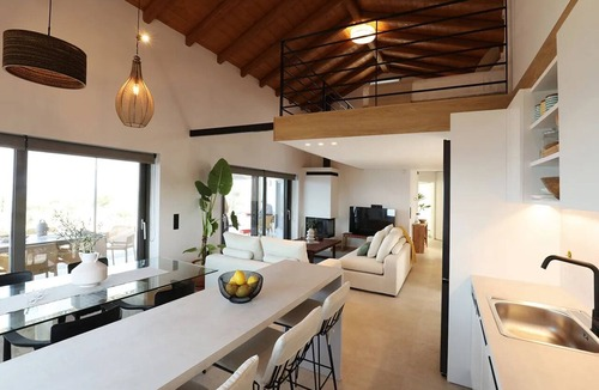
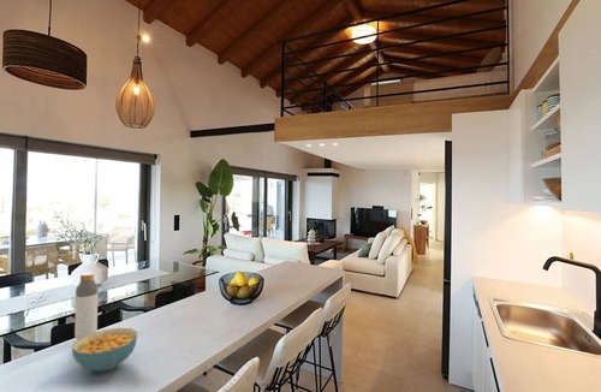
+ bottle [73,272,99,340]
+ cereal bowl [71,327,139,373]
